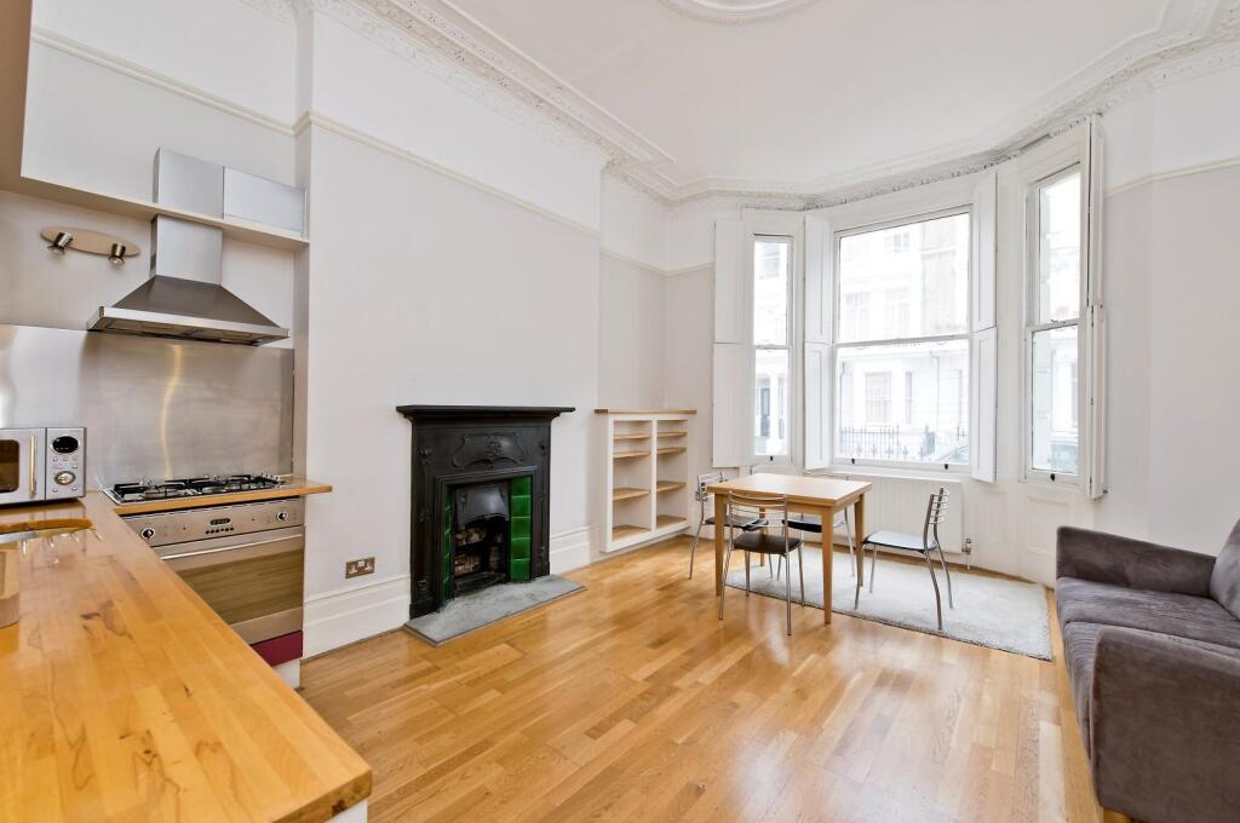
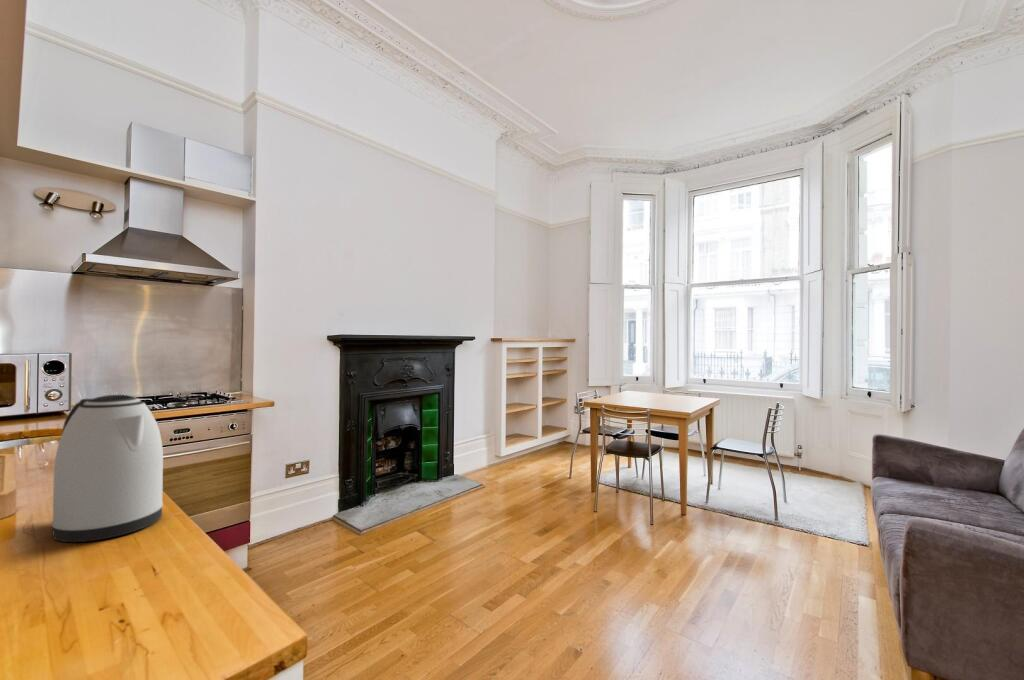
+ kettle [50,394,164,543]
